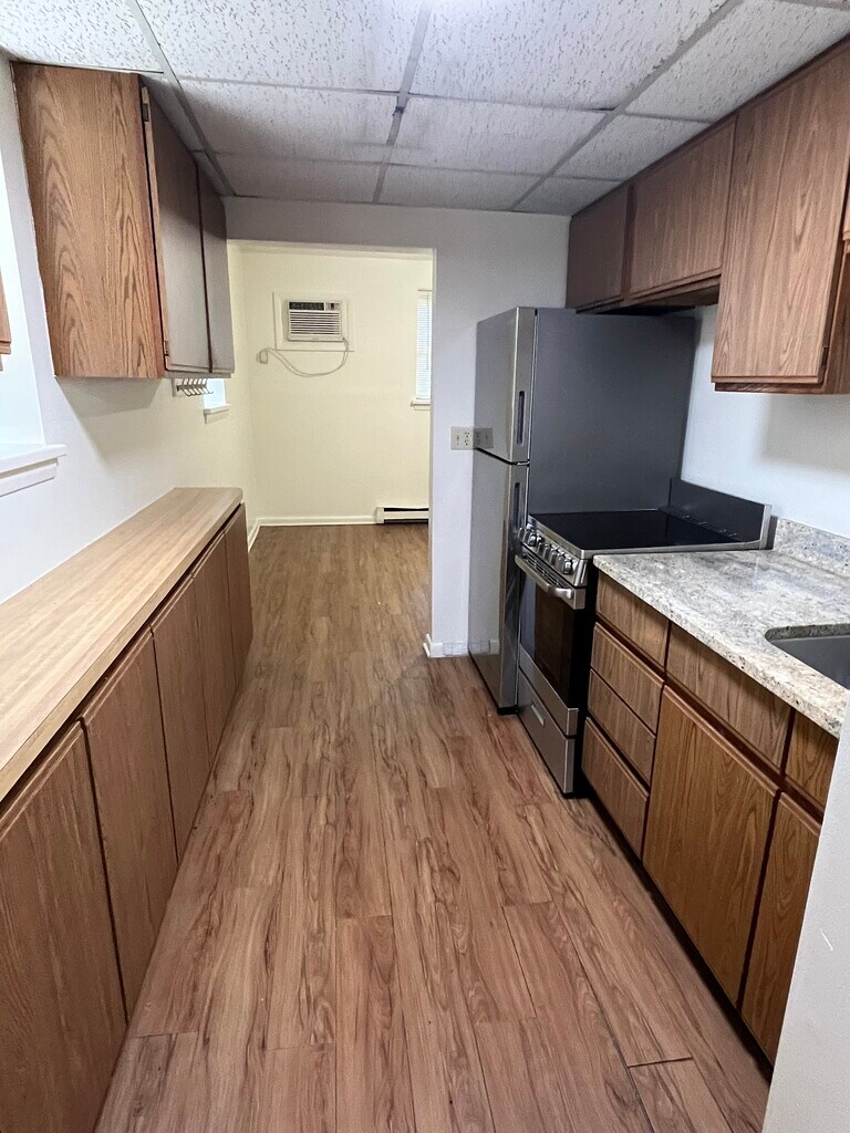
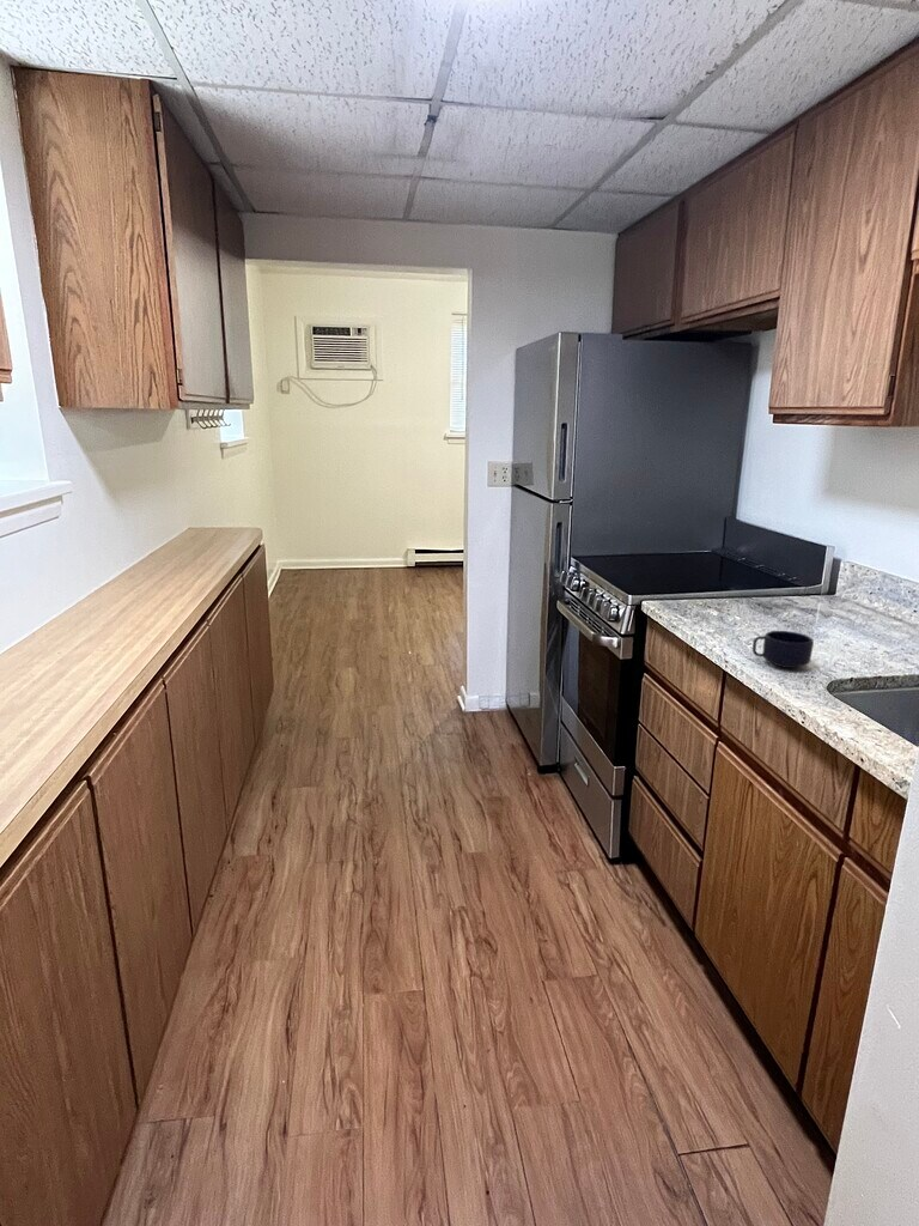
+ mug [751,630,815,669]
